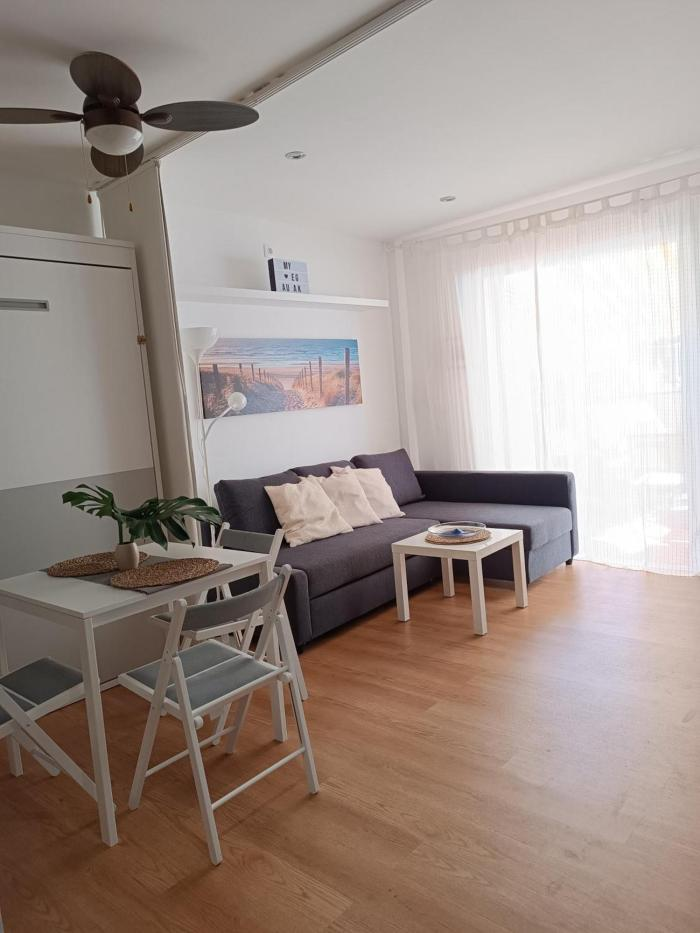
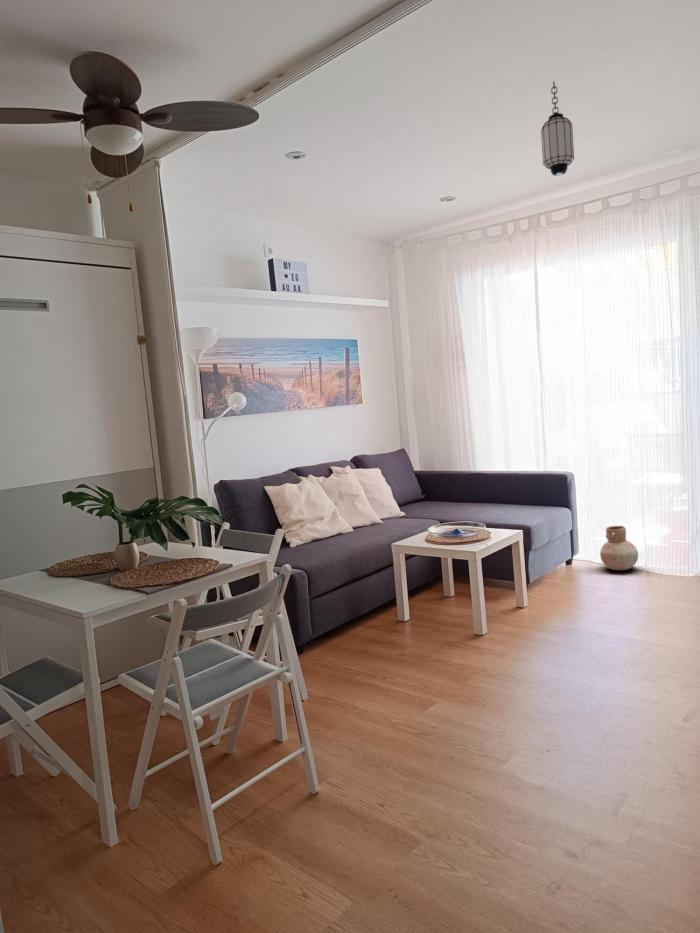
+ vase [599,525,639,571]
+ hanging lantern [540,80,575,177]
